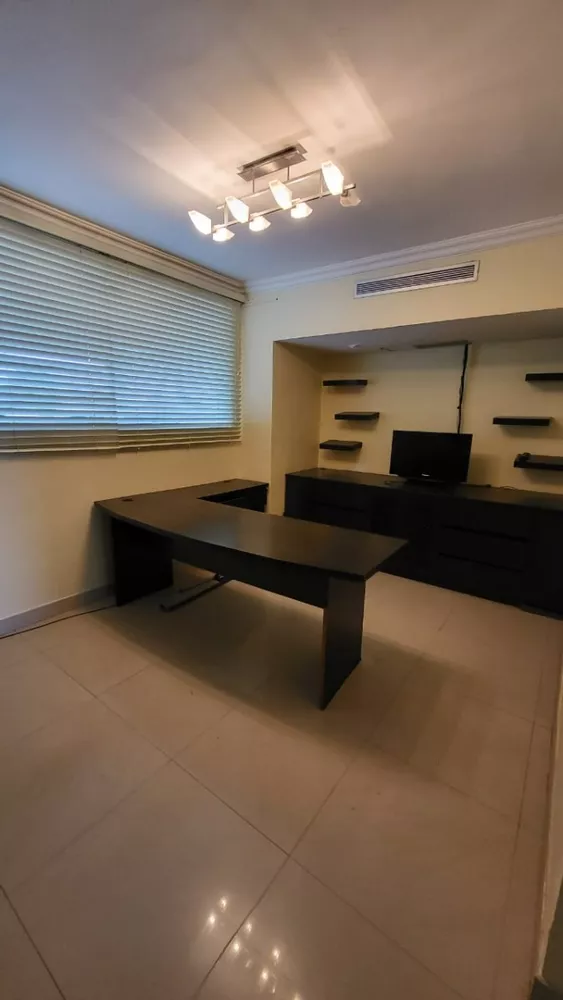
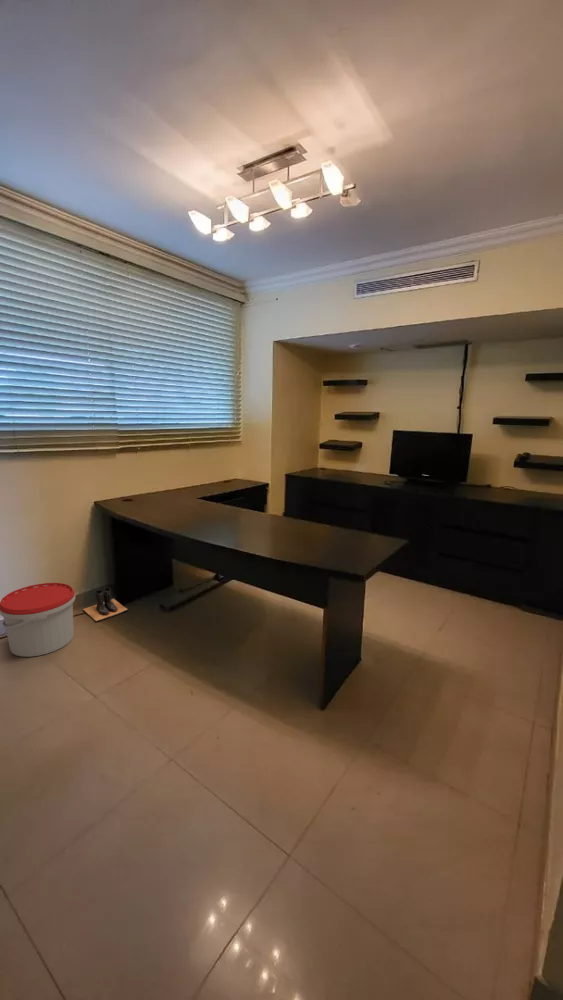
+ bucket [0,582,76,658]
+ boots [82,587,129,622]
